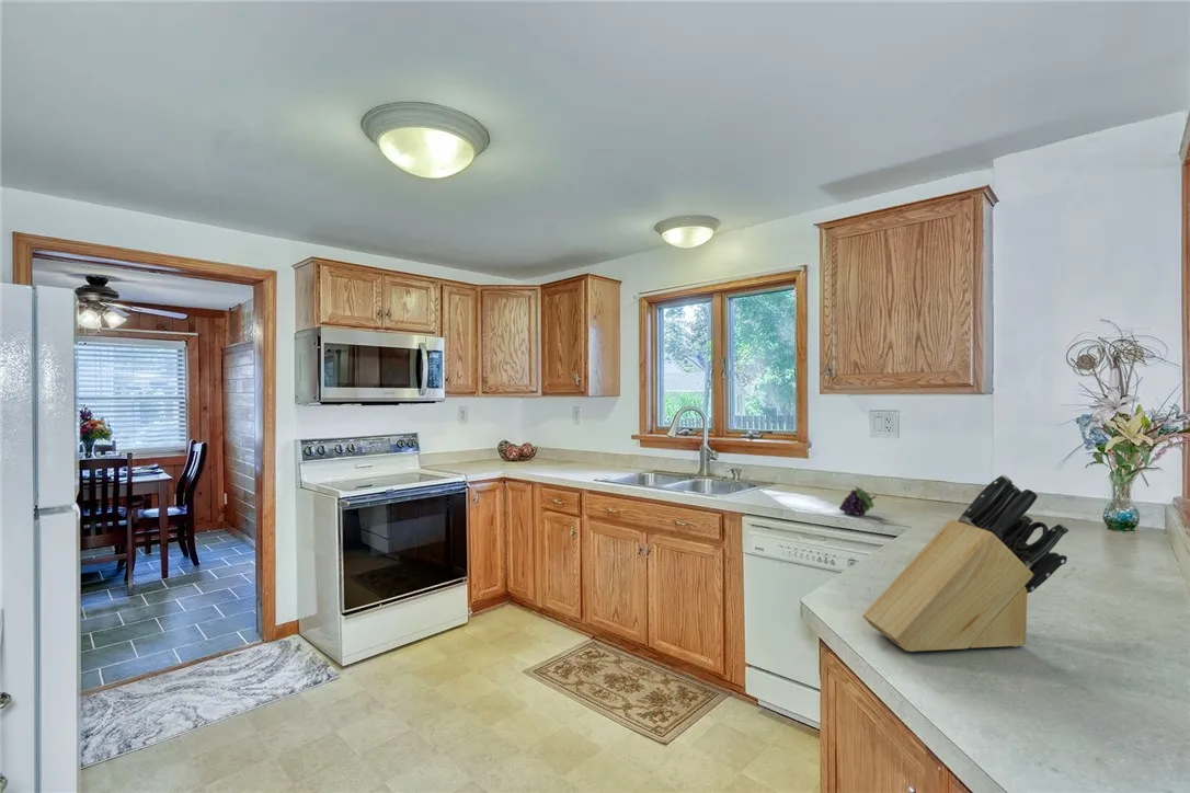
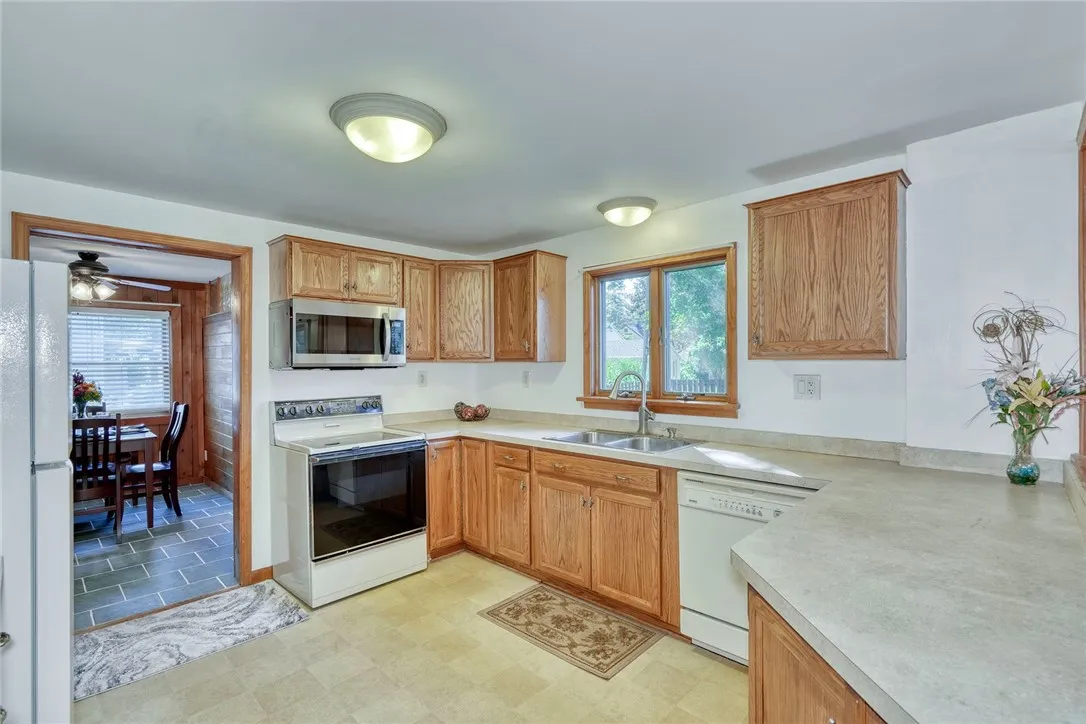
- fruit [838,485,878,516]
- knife block [861,474,1069,653]
